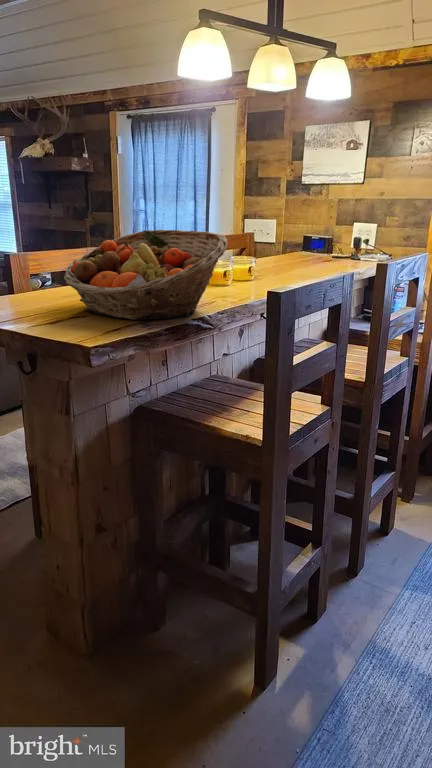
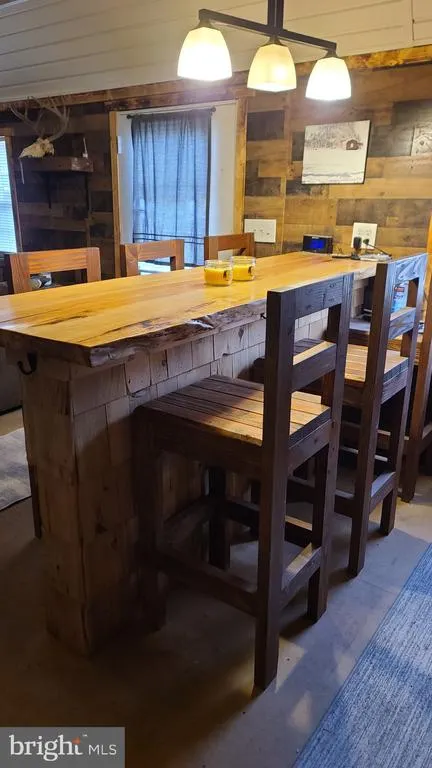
- fruit basket [63,229,229,321]
